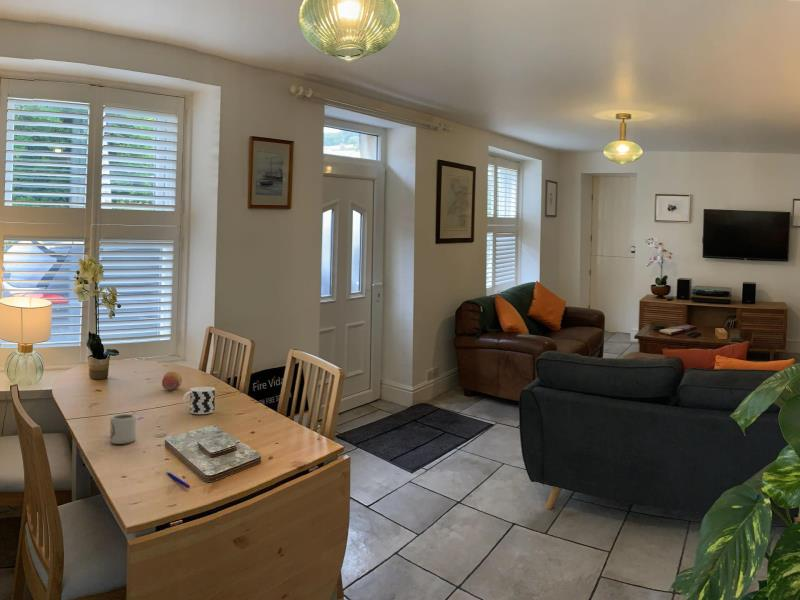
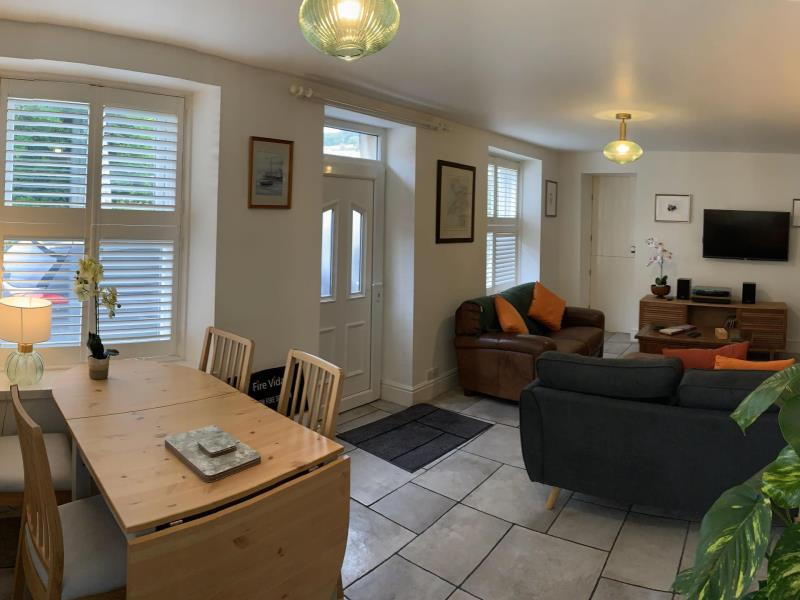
- pen [165,471,191,489]
- cup [109,413,137,445]
- cup [182,386,216,415]
- fruit [161,370,183,391]
